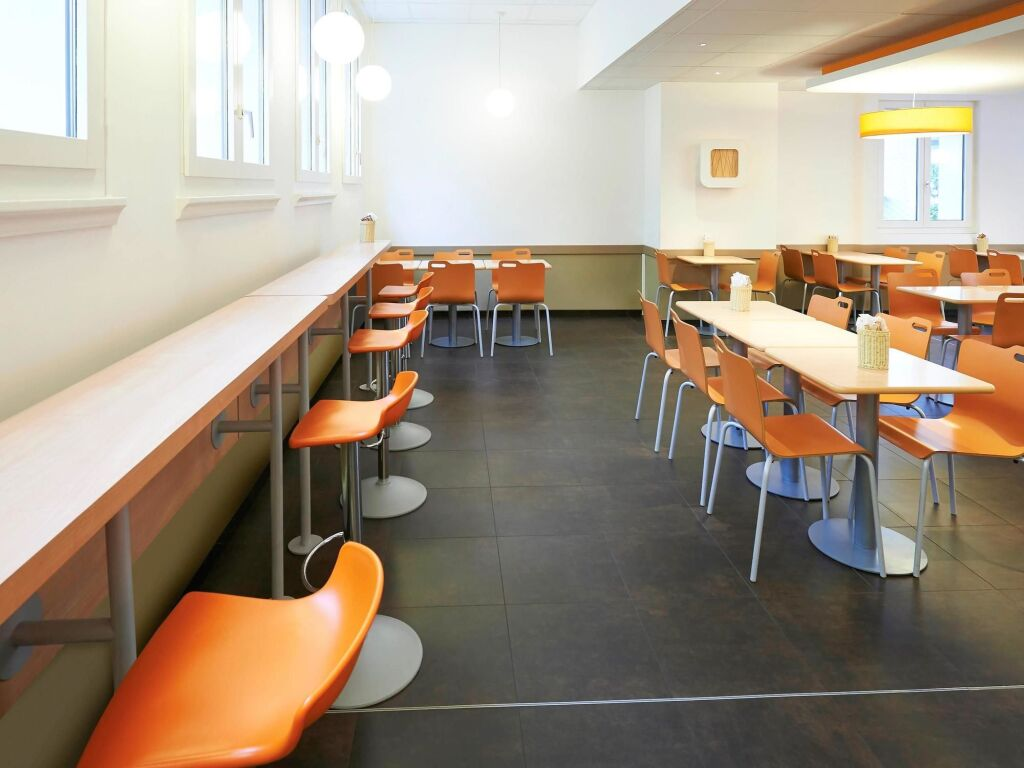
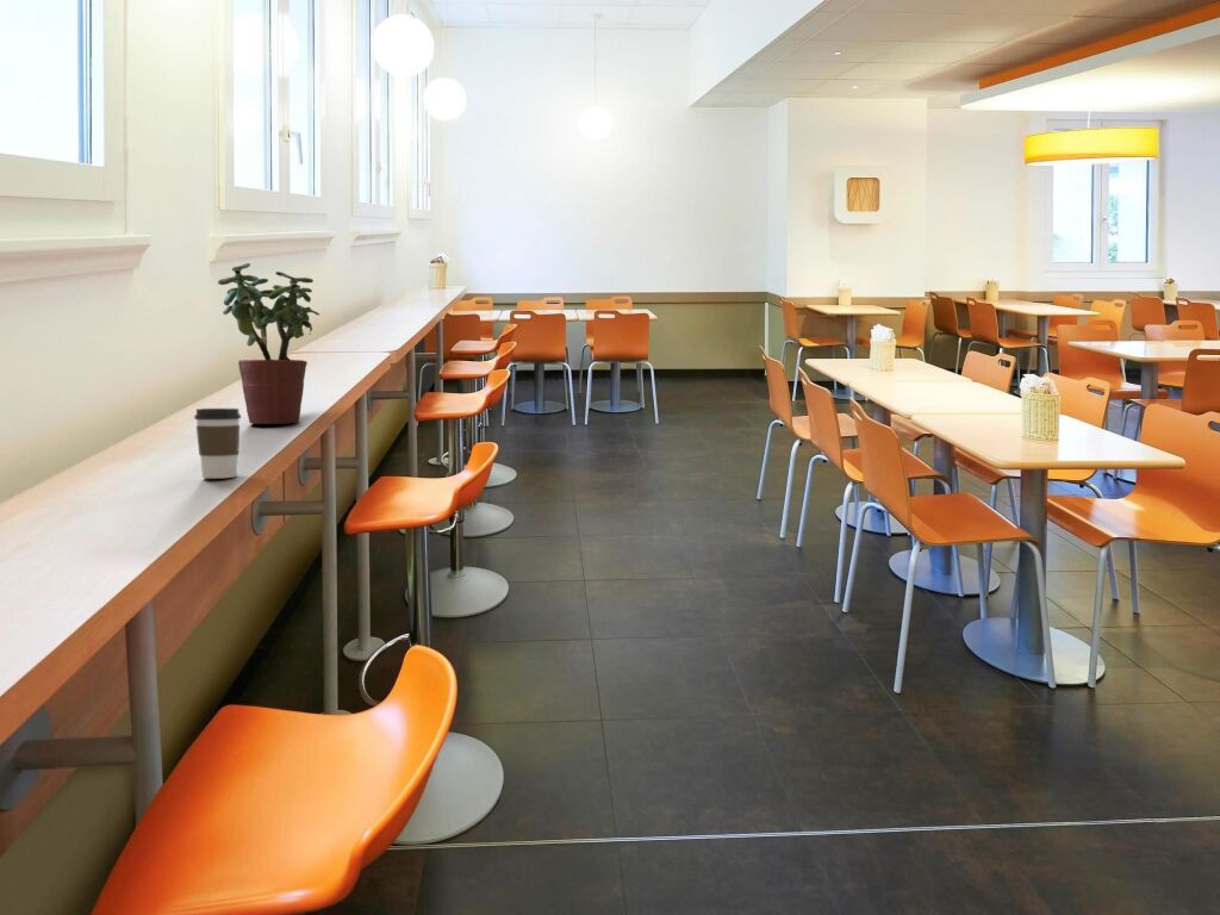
+ potted plant [217,262,320,425]
+ coffee cup [193,407,242,479]
